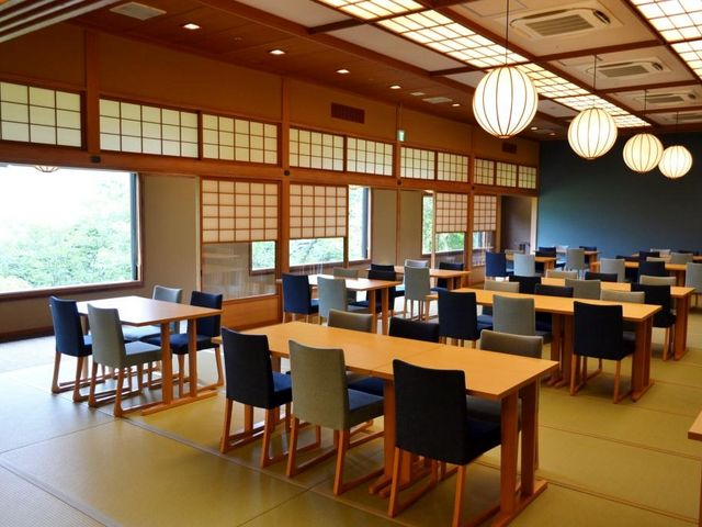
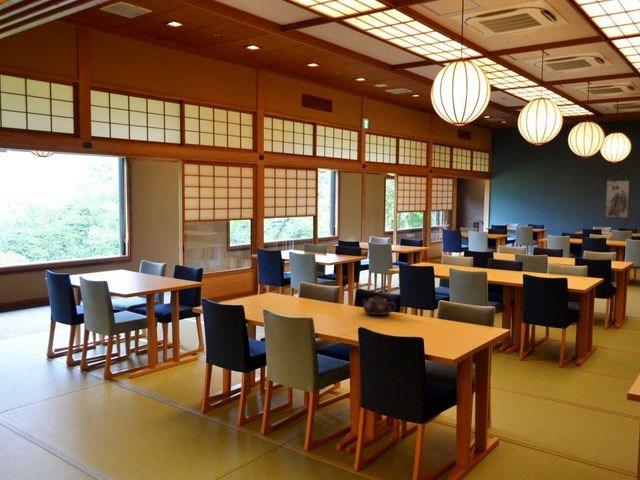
+ teapot [360,296,397,316]
+ wall scroll [602,173,633,220]
